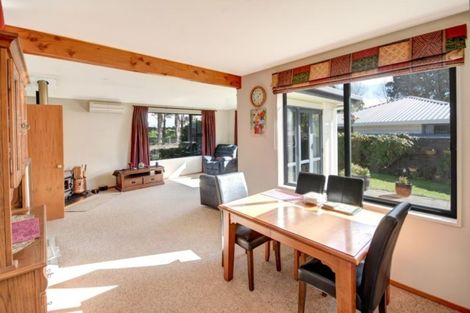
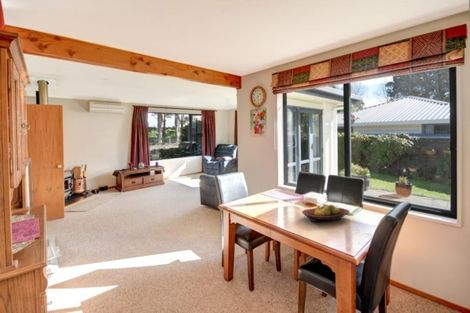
+ fruit bowl [301,203,351,223]
